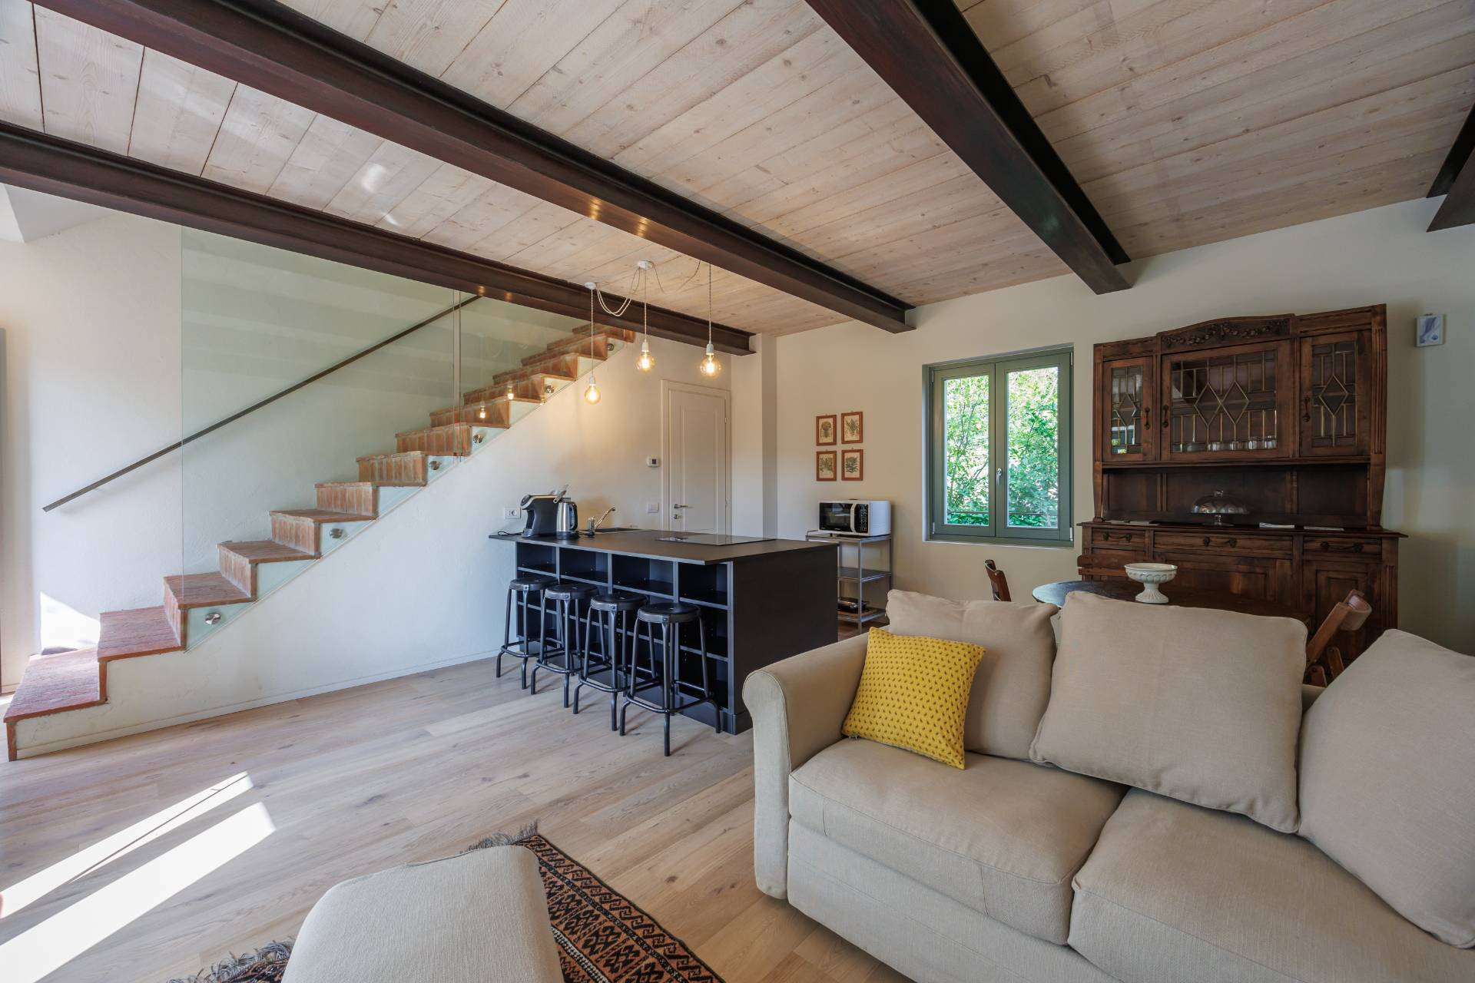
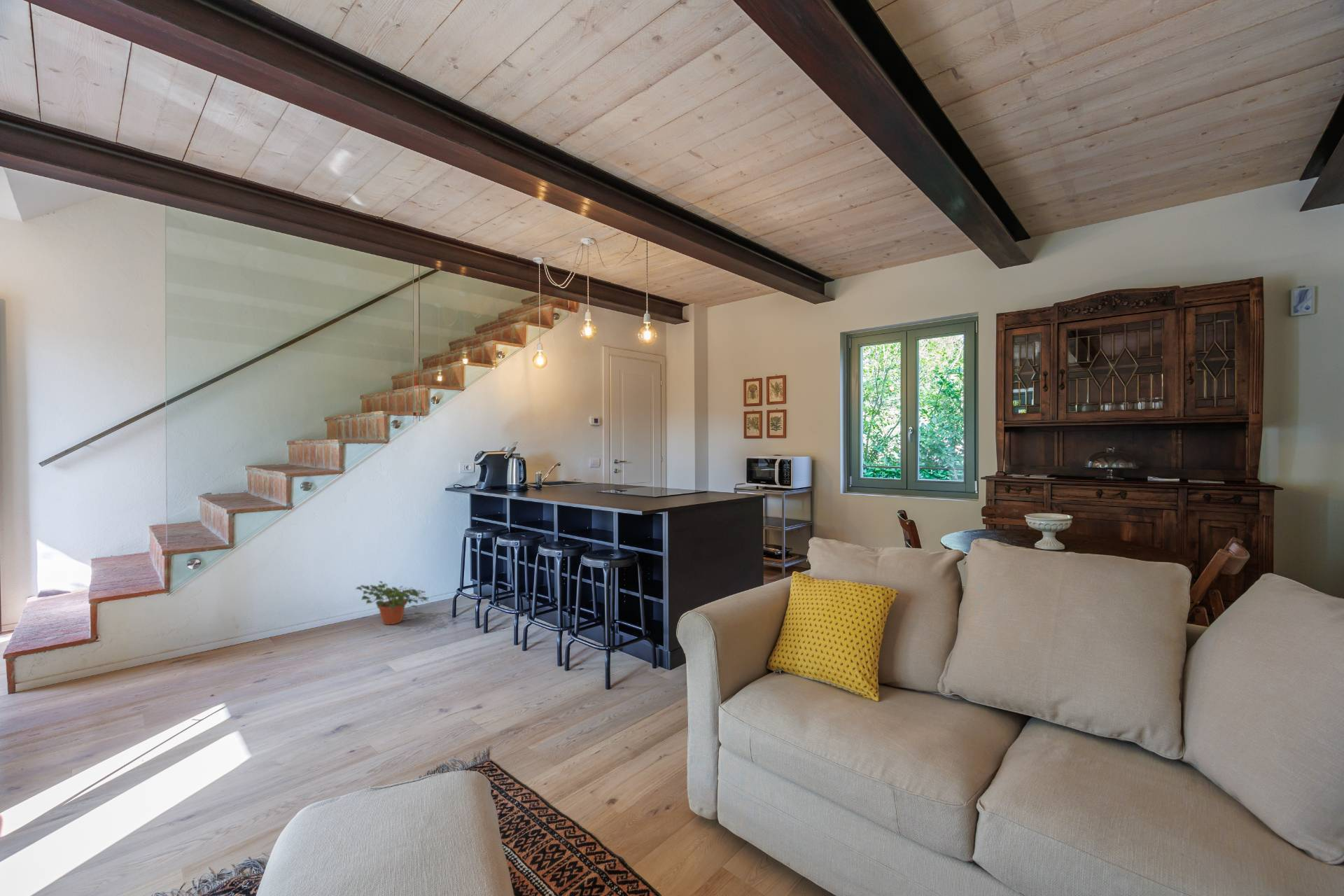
+ potted plant [354,580,429,625]
